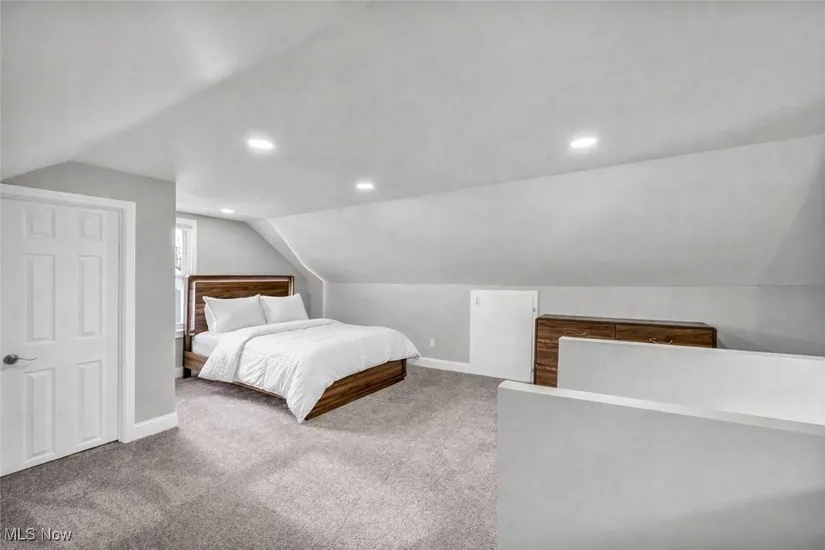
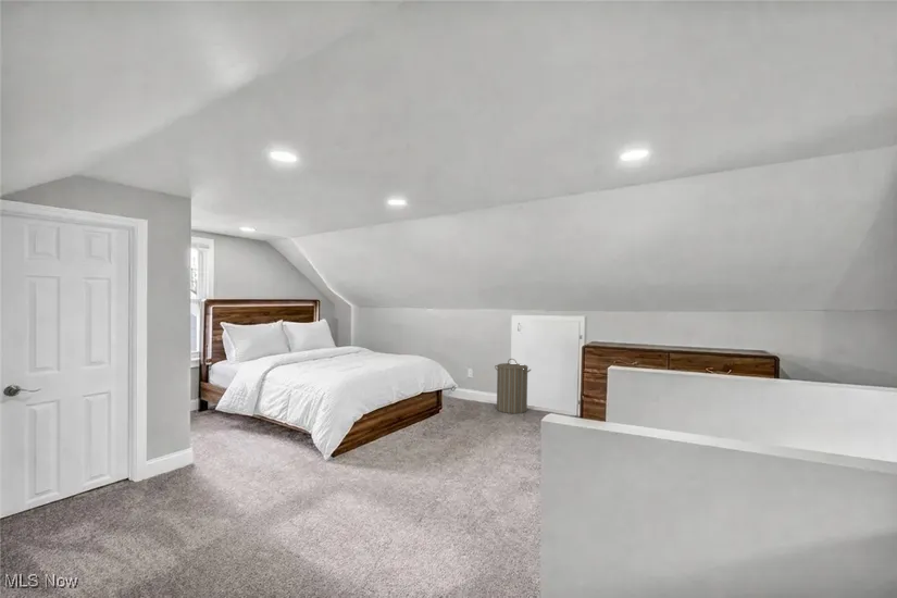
+ laundry hamper [494,358,532,414]
